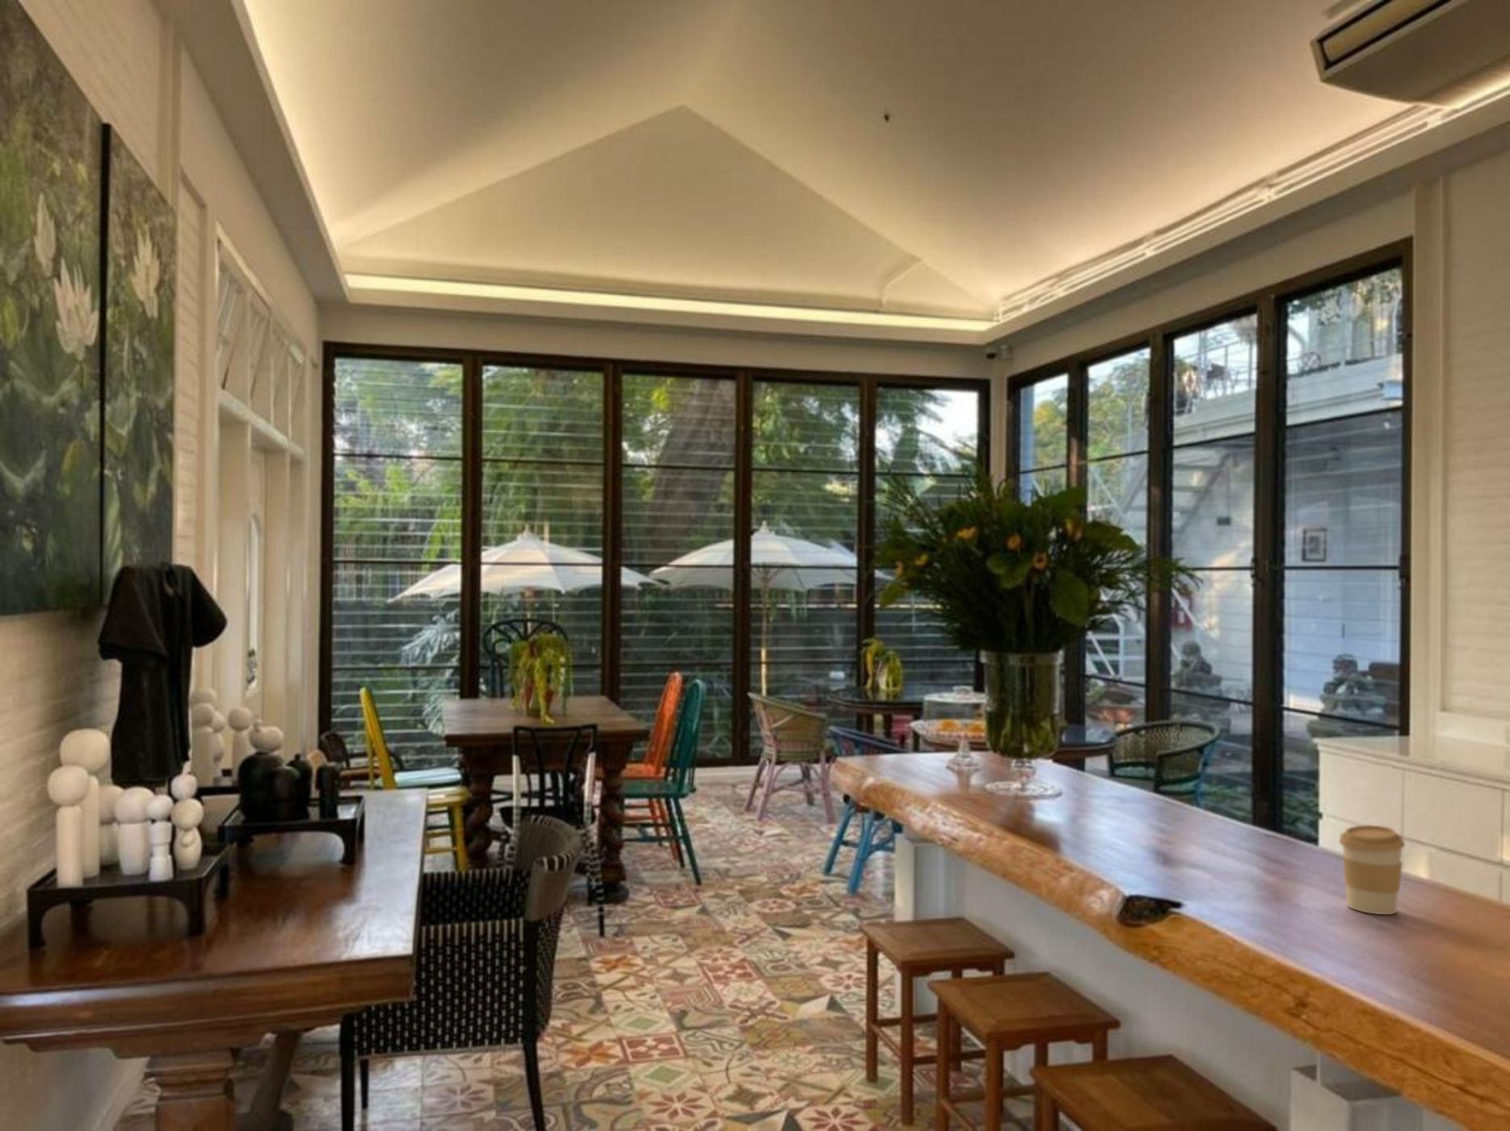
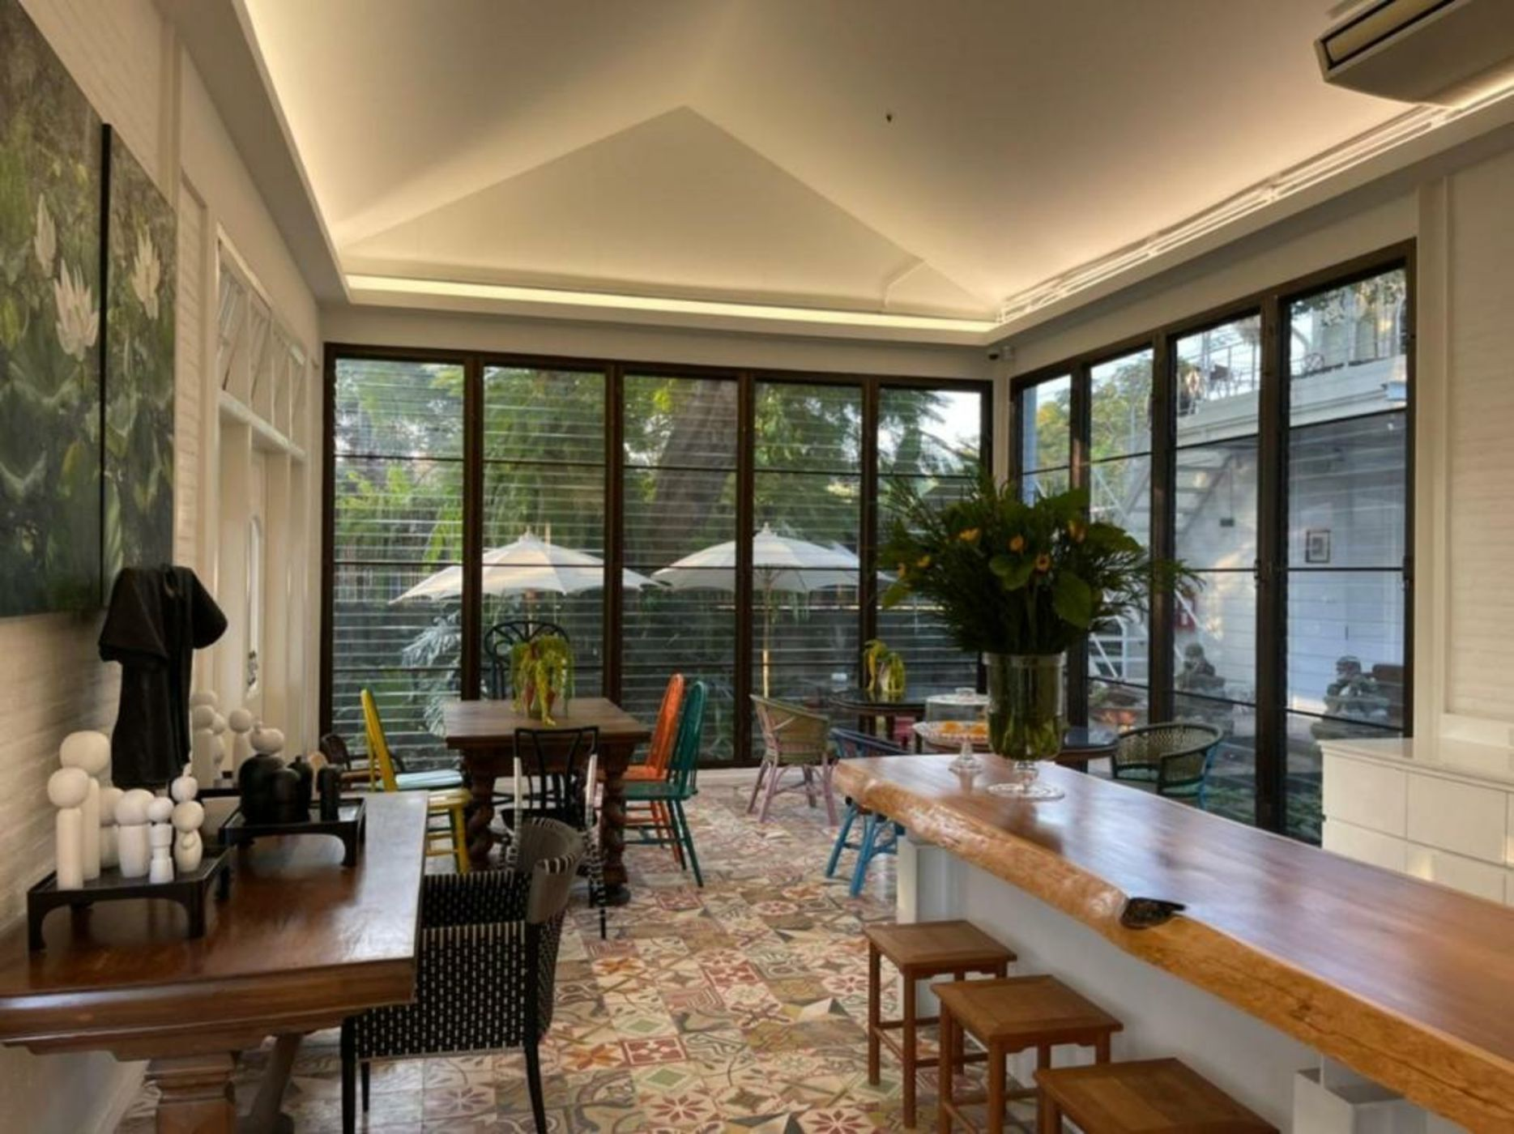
- coffee cup [1339,824,1405,915]
